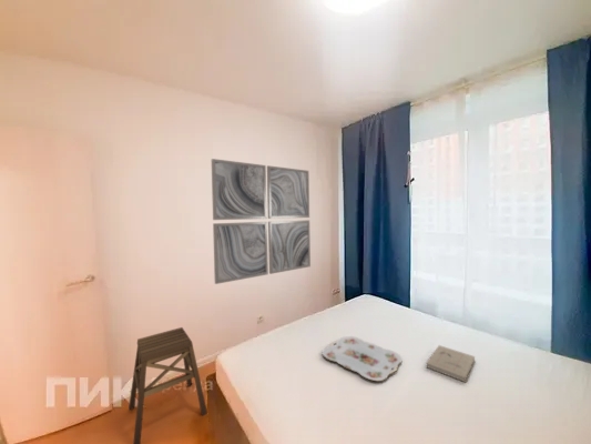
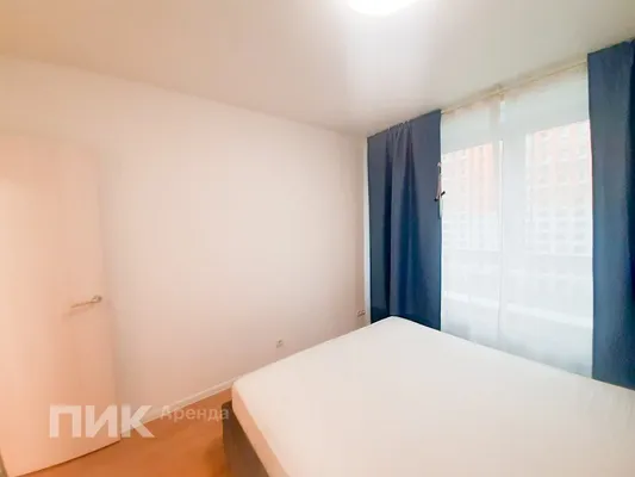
- serving tray [322,335,404,382]
- book [425,344,476,383]
- wall art [211,158,312,285]
- stool [128,326,208,444]
